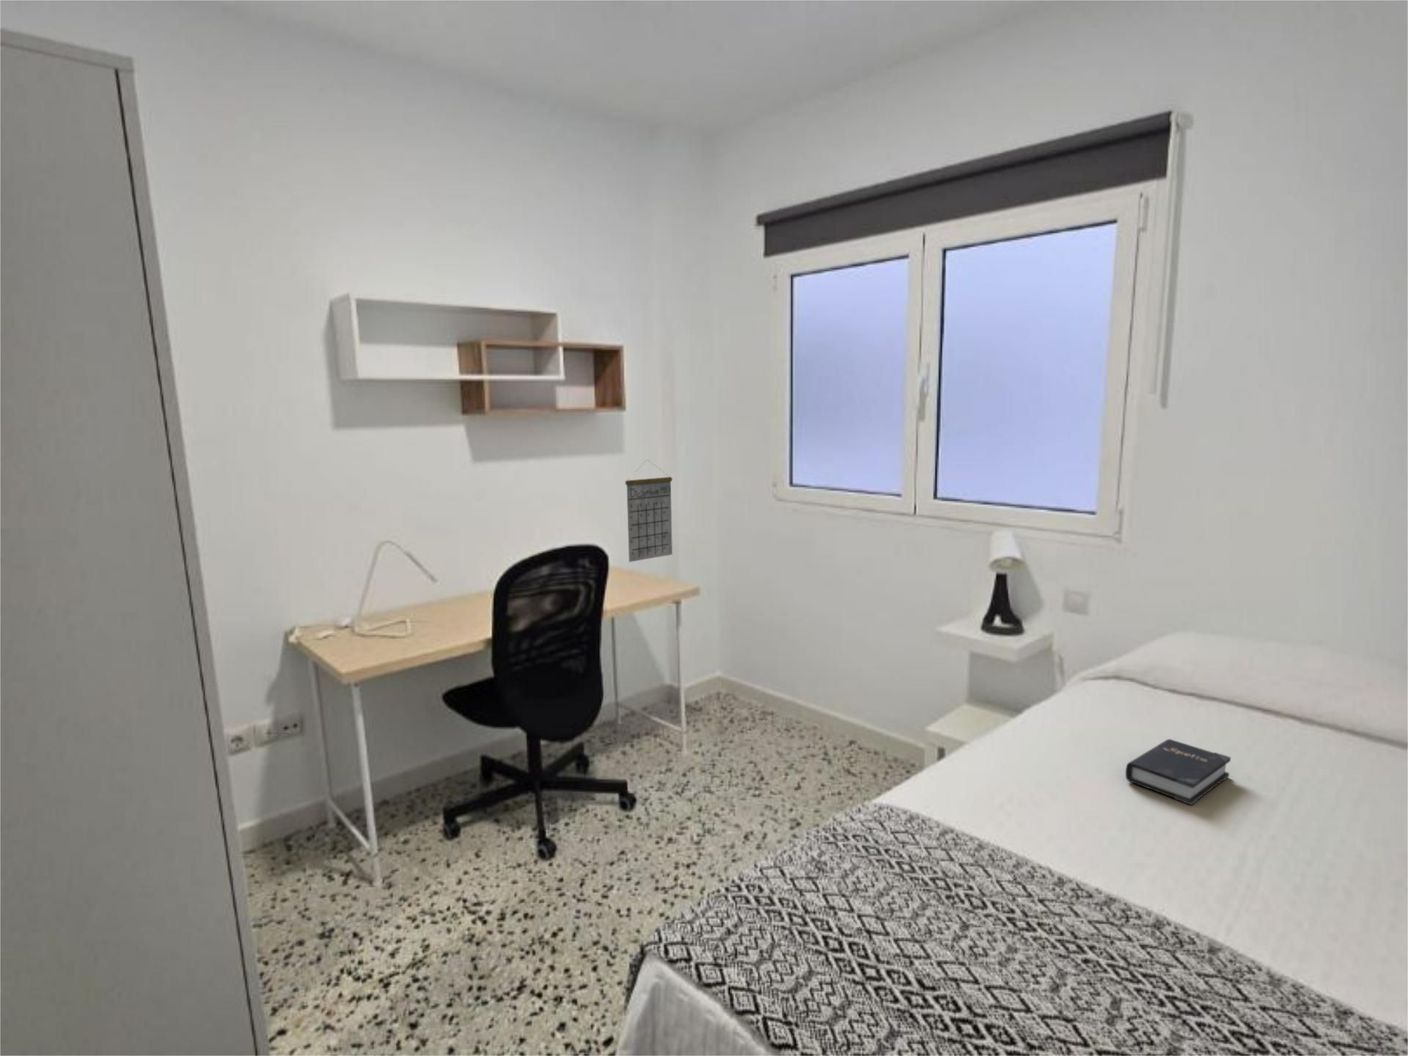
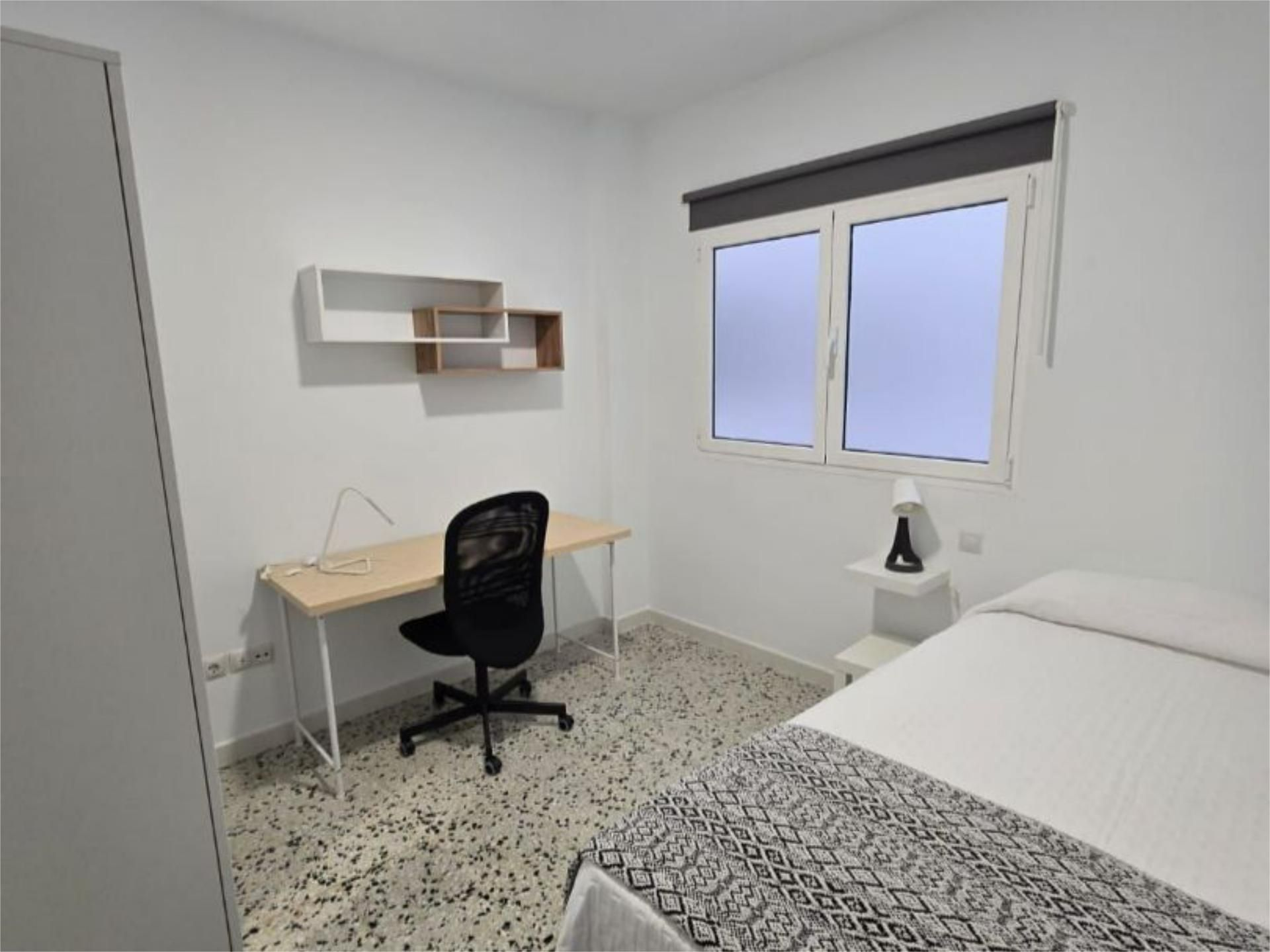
- hardback book [1125,739,1232,805]
- calendar [625,458,673,562]
